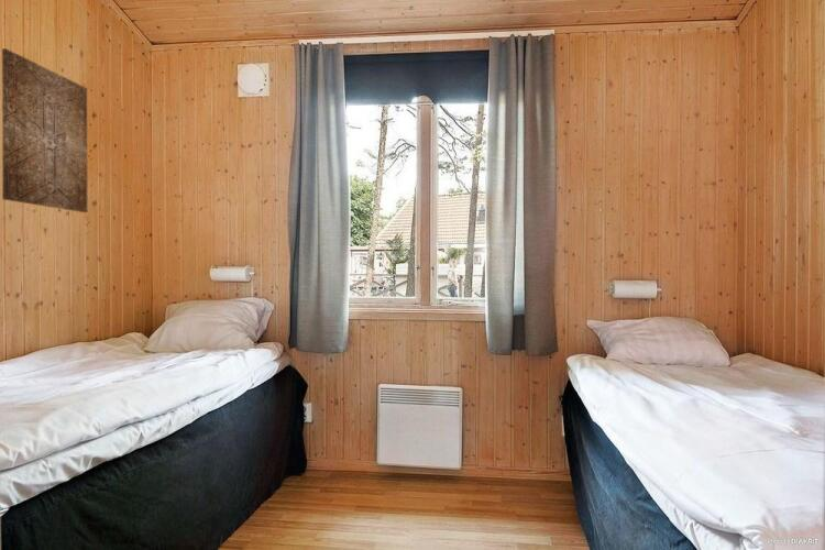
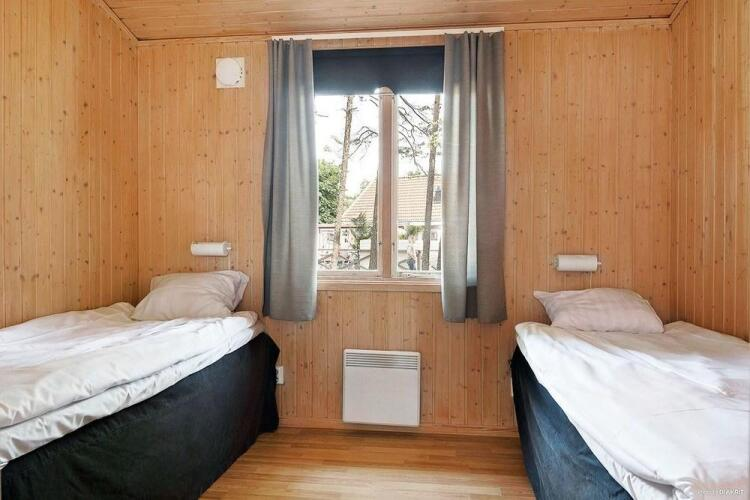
- wall art [1,47,88,213]
